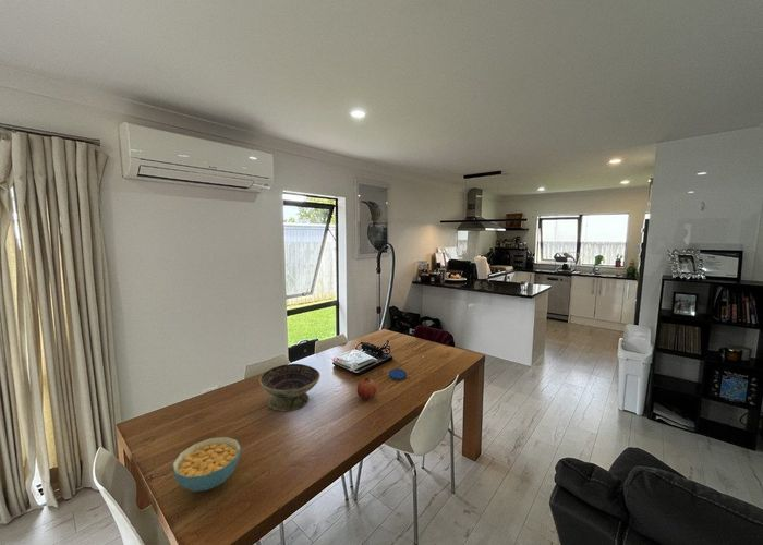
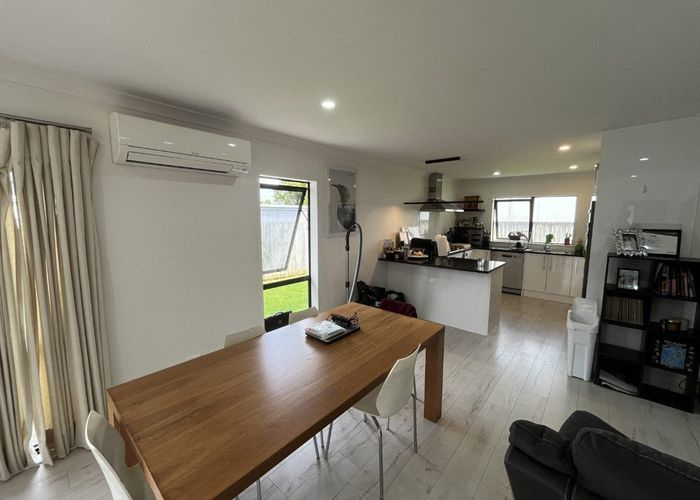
- decorative bowl [258,363,322,412]
- cereal bowl [172,436,242,493]
- fruit [356,377,378,400]
- plate [387,356,408,382]
